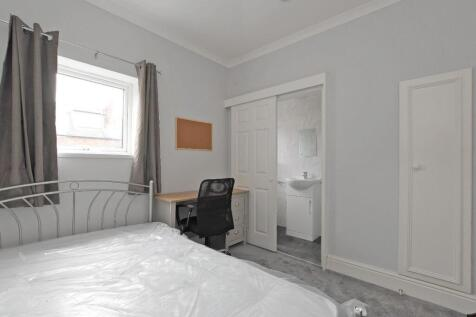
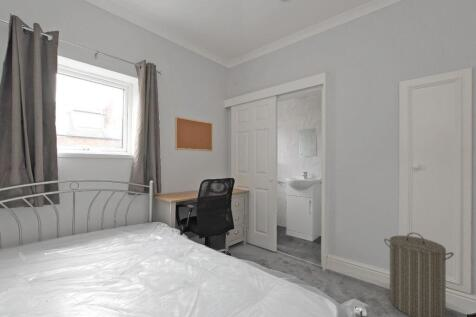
+ laundry hamper [383,232,455,317]
